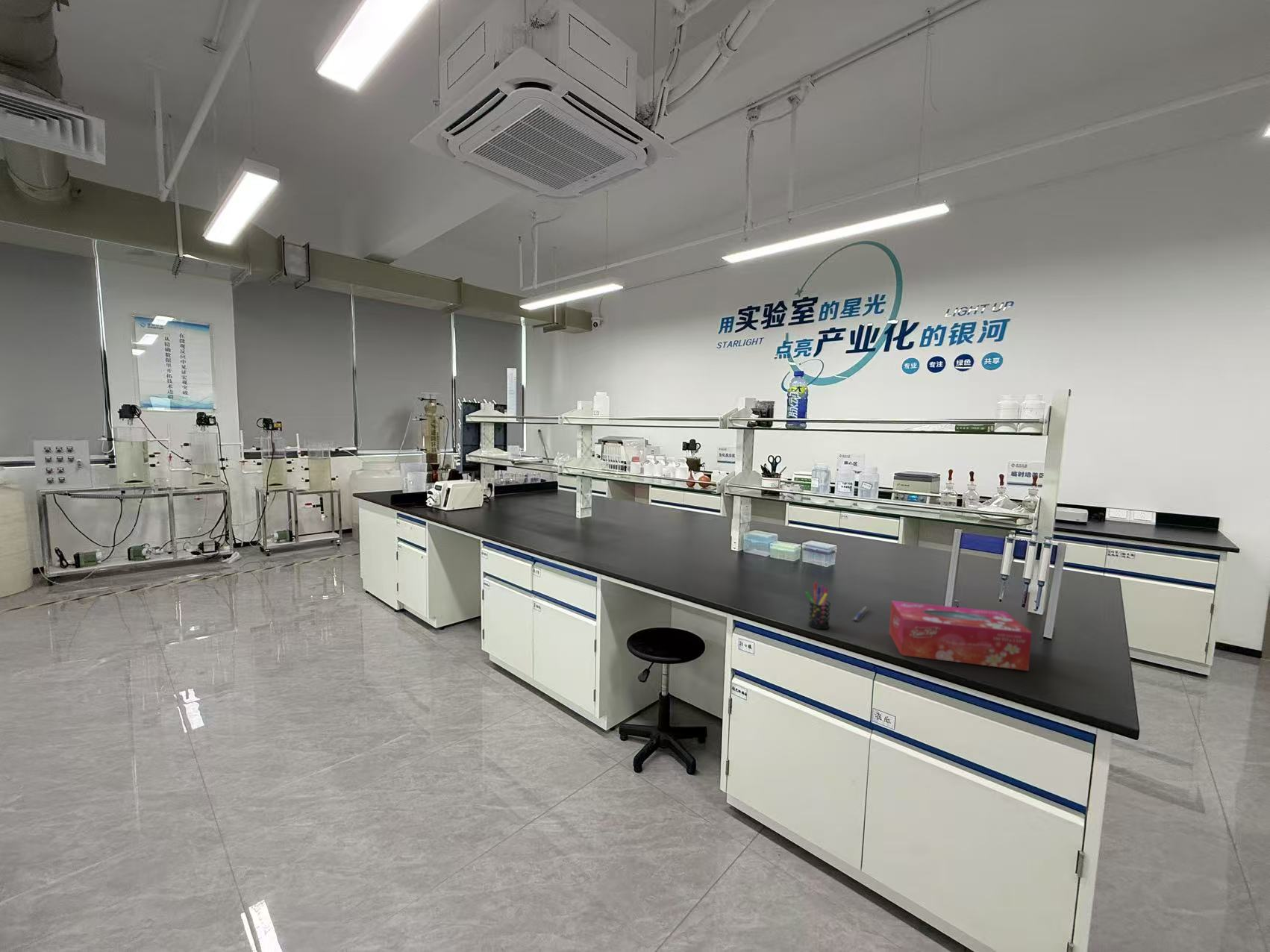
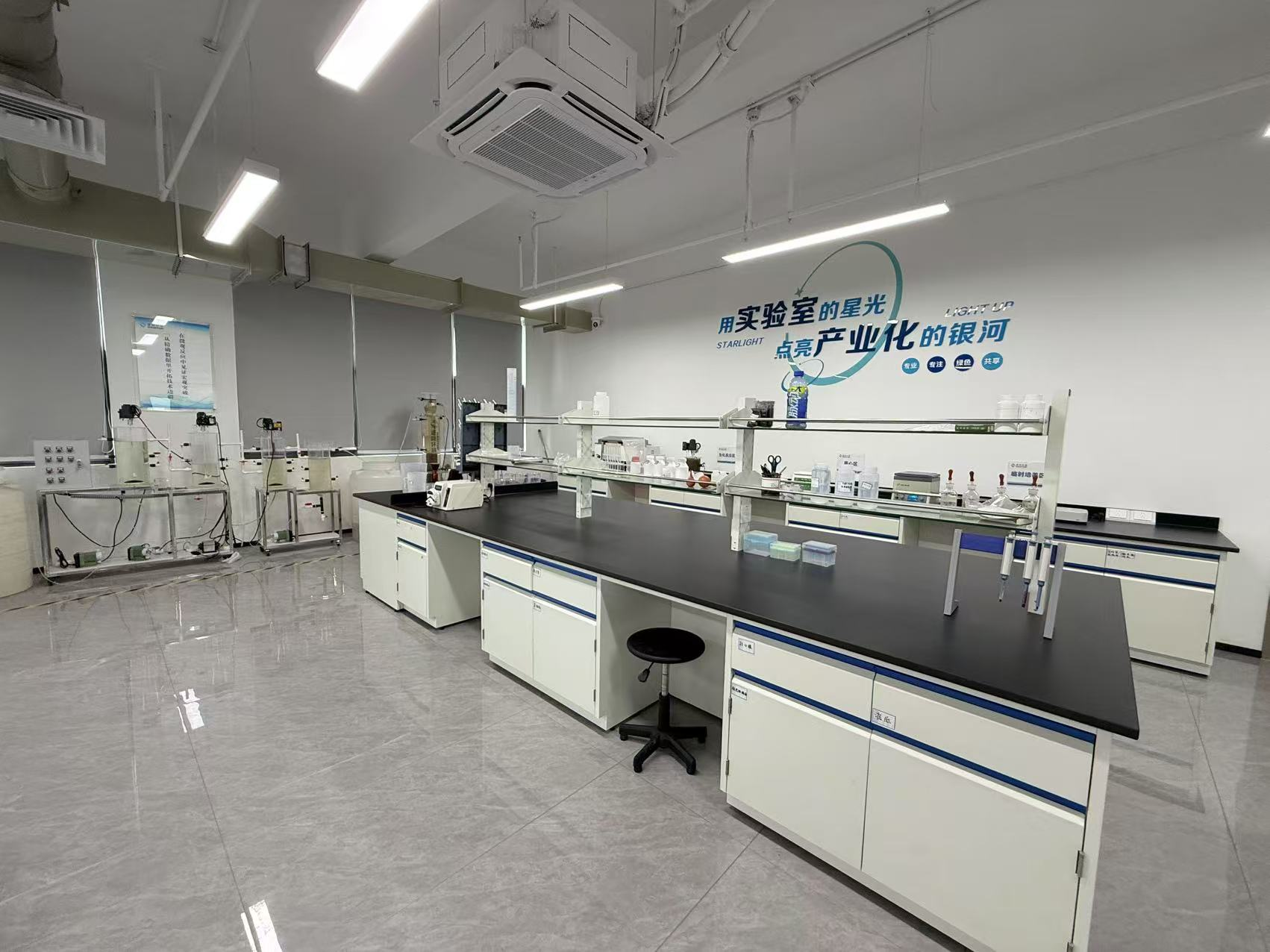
- pen holder [804,582,831,630]
- tissue box [889,600,1033,671]
- pen [851,605,869,622]
